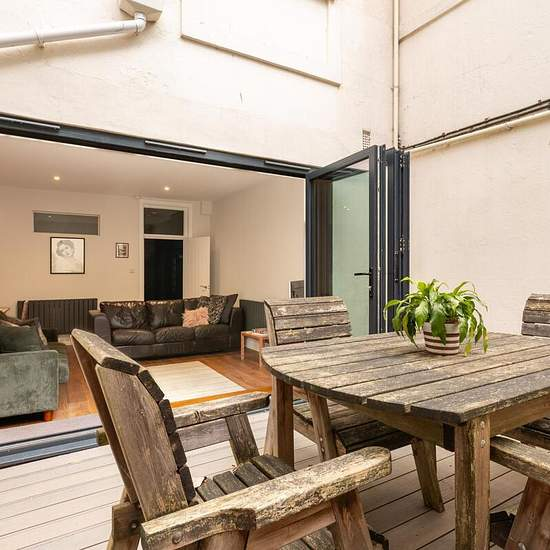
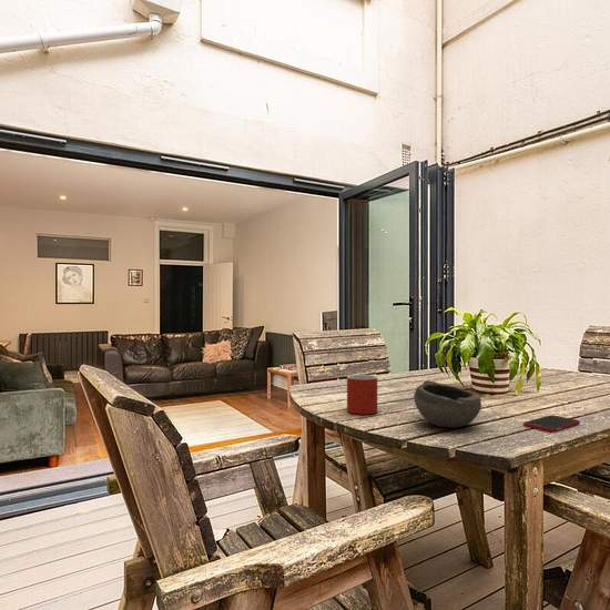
+ mug [346,374,378,416]
+ cell phone [522,414,581,434]
+ bowl [413,379,482,428]
